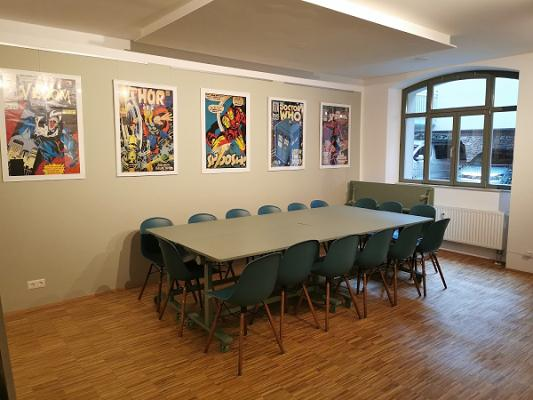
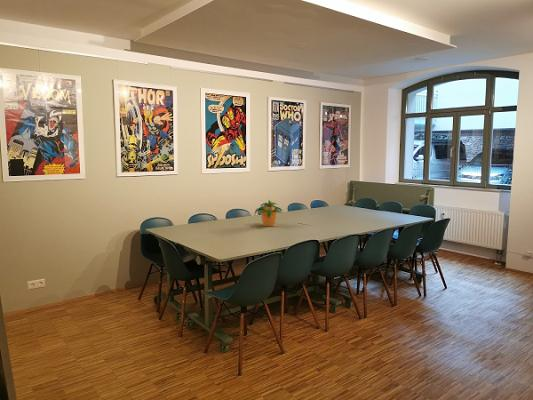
+ potted plant [254,199,283,227]
